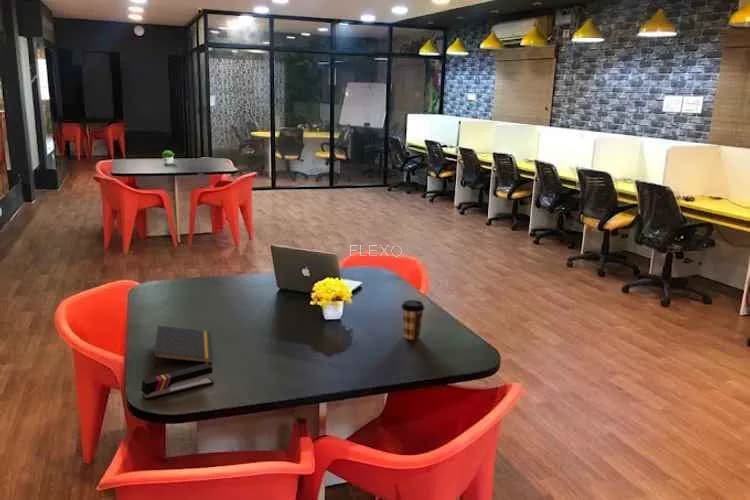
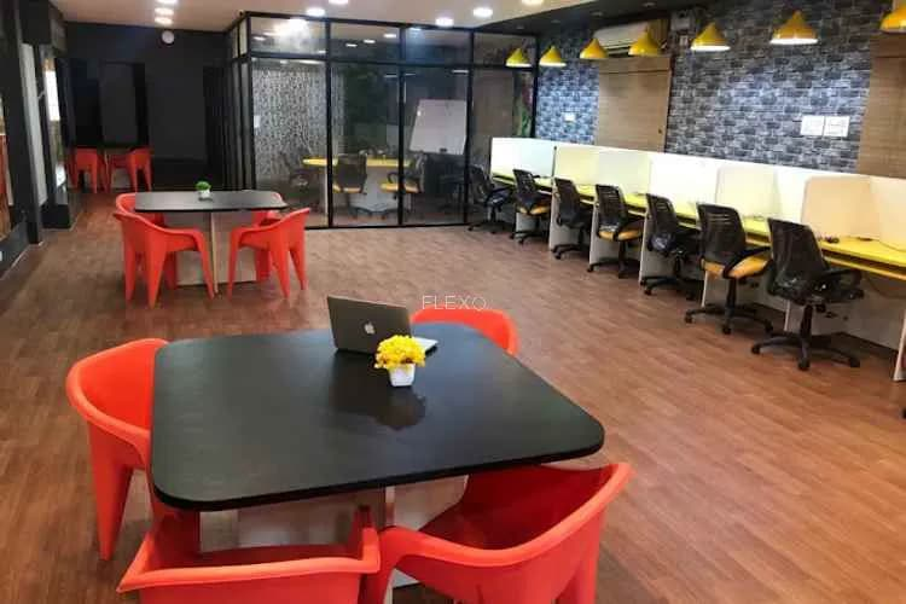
- coffee cup [400,299,426,341]
- stapler [140,363,215,401]
- notepad [153,325,214,369]
